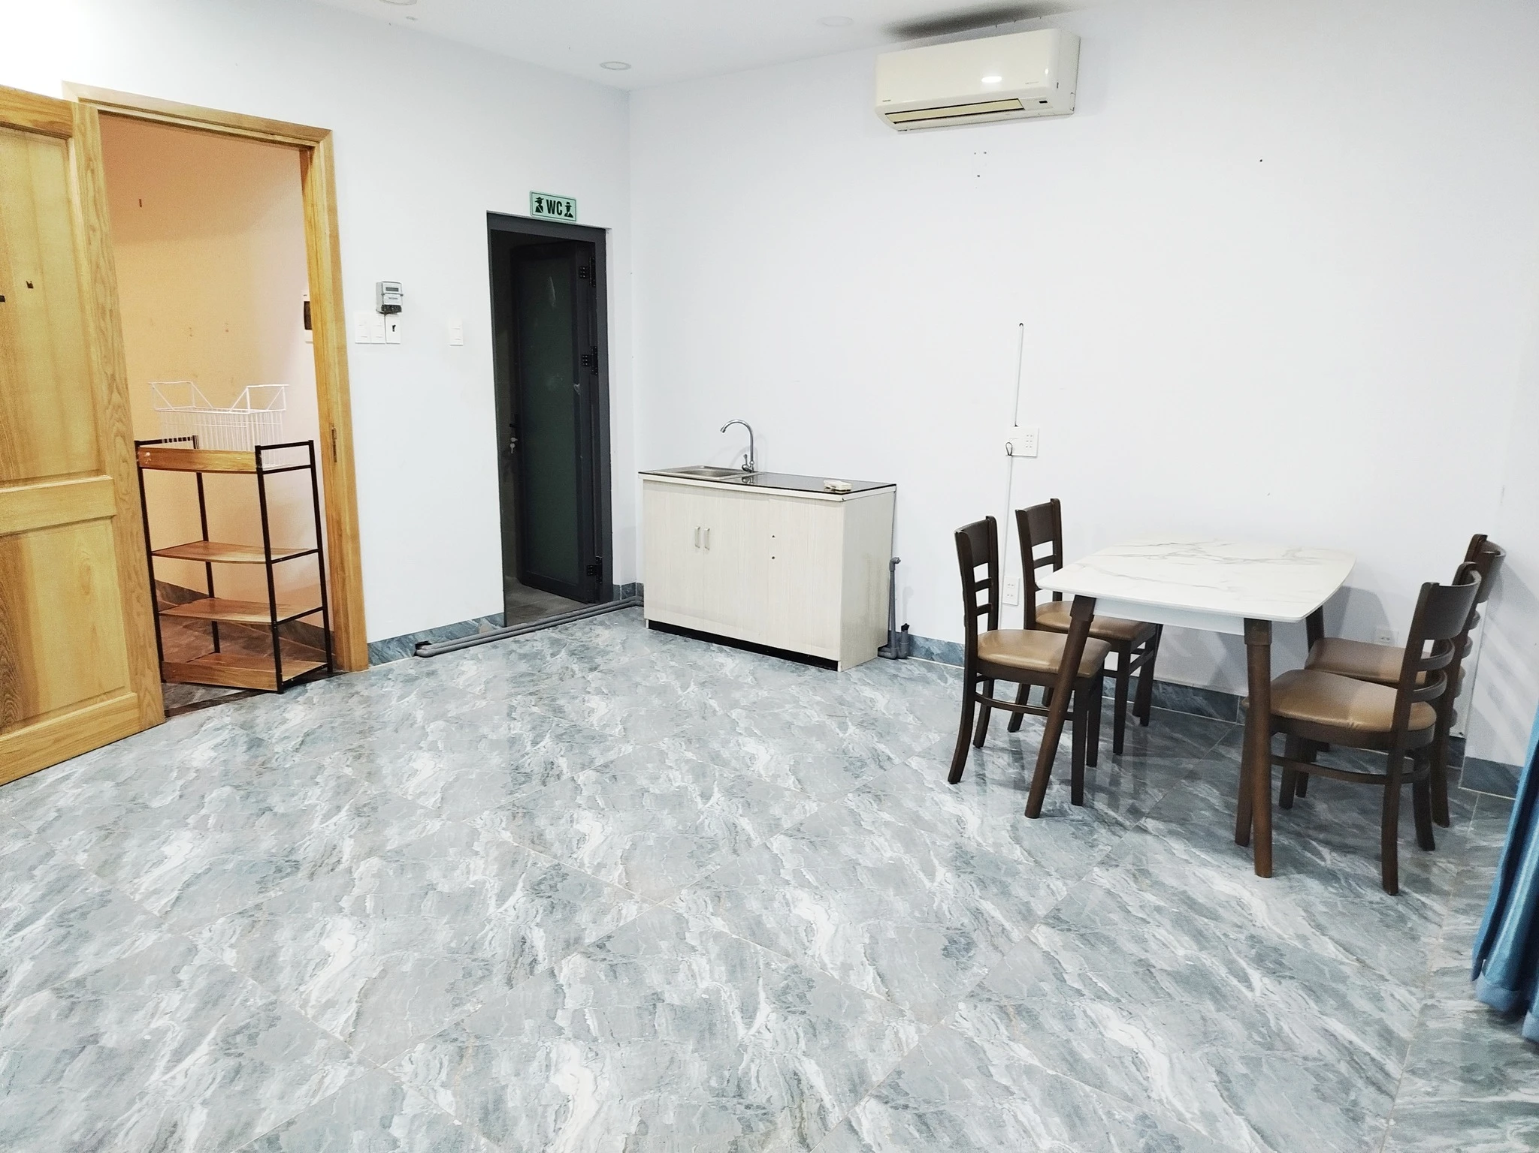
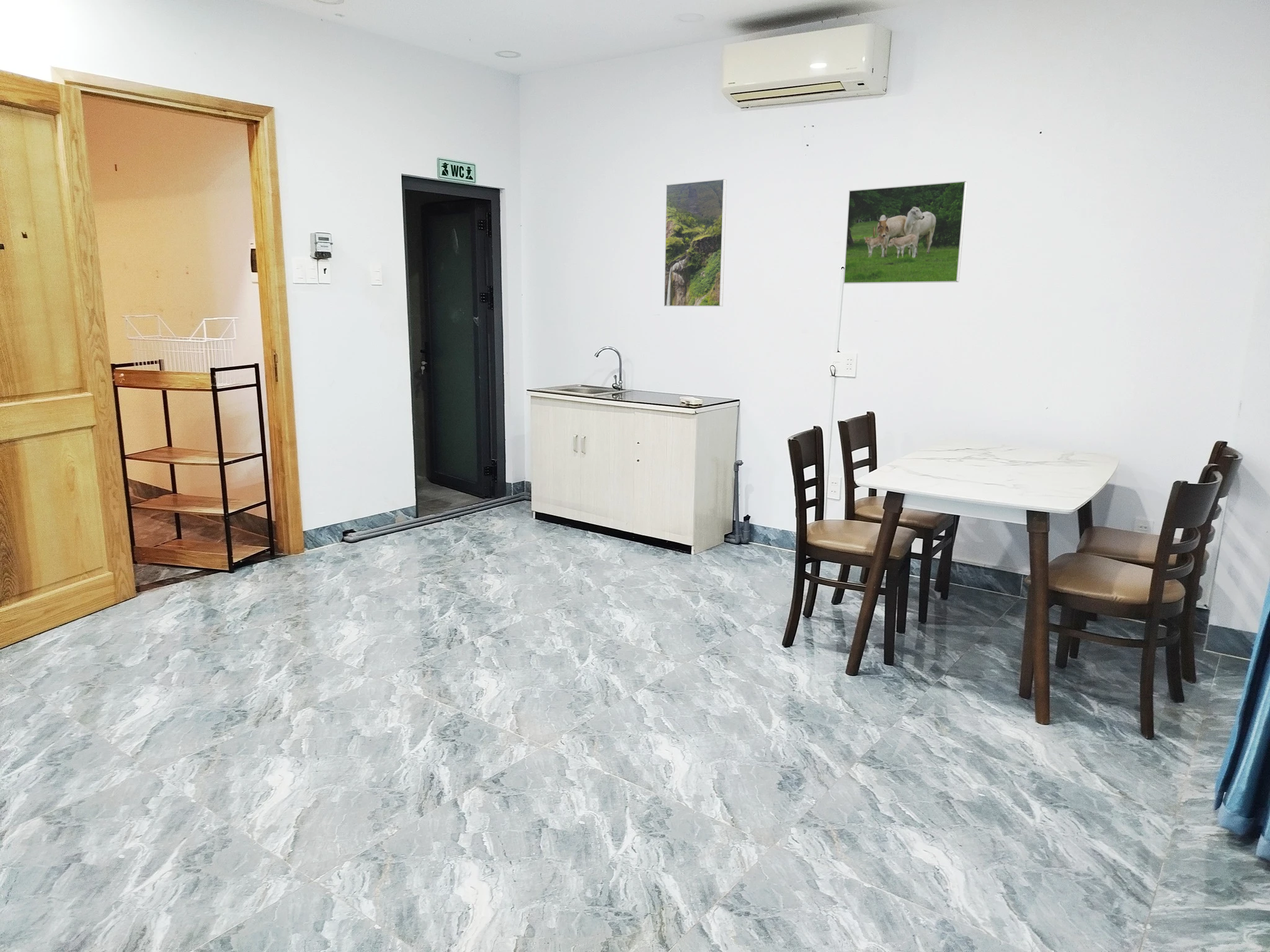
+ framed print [843,180,968,284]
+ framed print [664,179,727,307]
